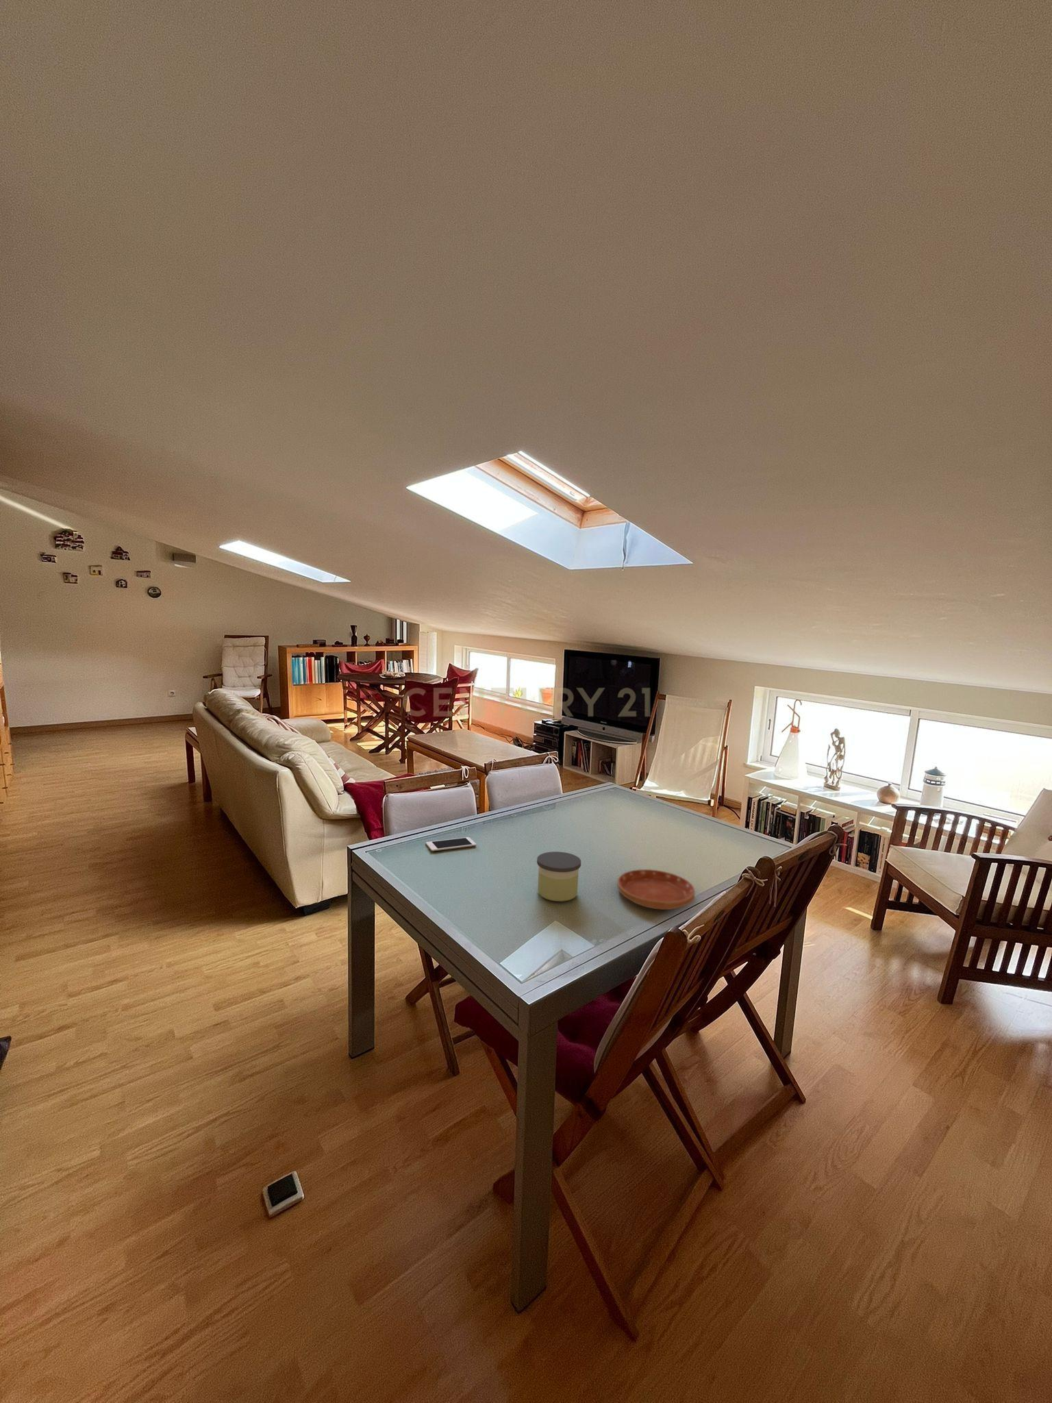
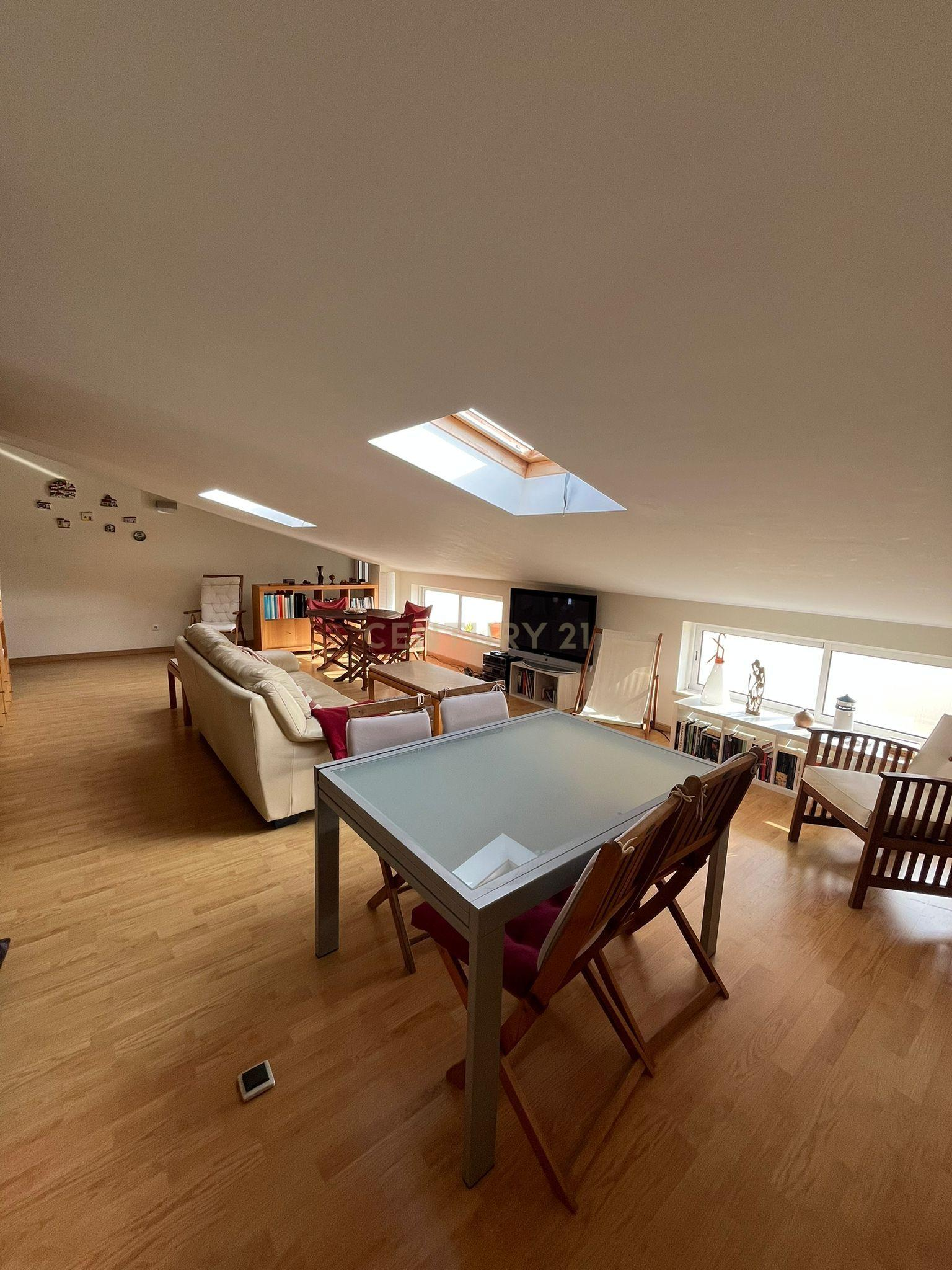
- saucer [617,868,696,910]
- cell phone [425,836,476,852]
- candle [536,851,581,903]
